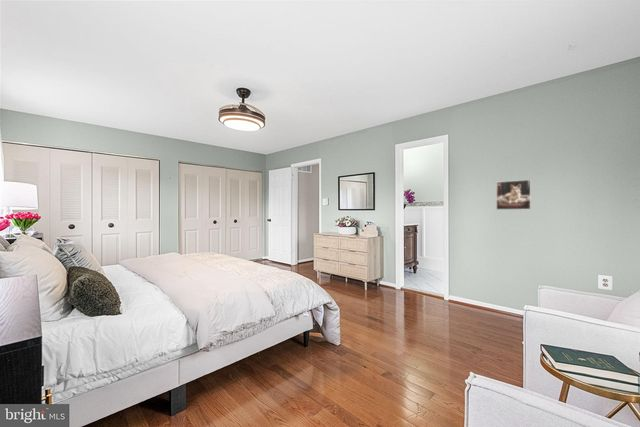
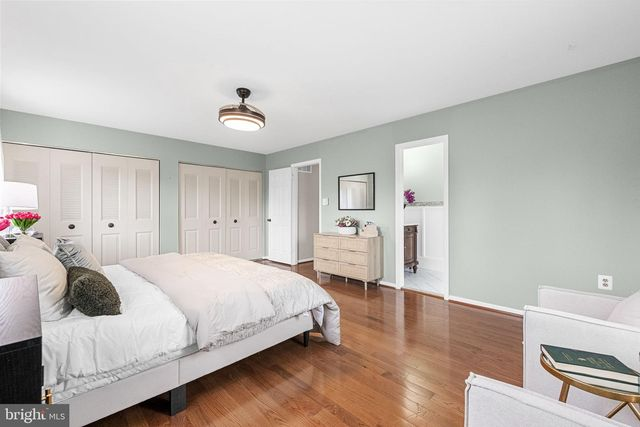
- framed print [495,179,532,211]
